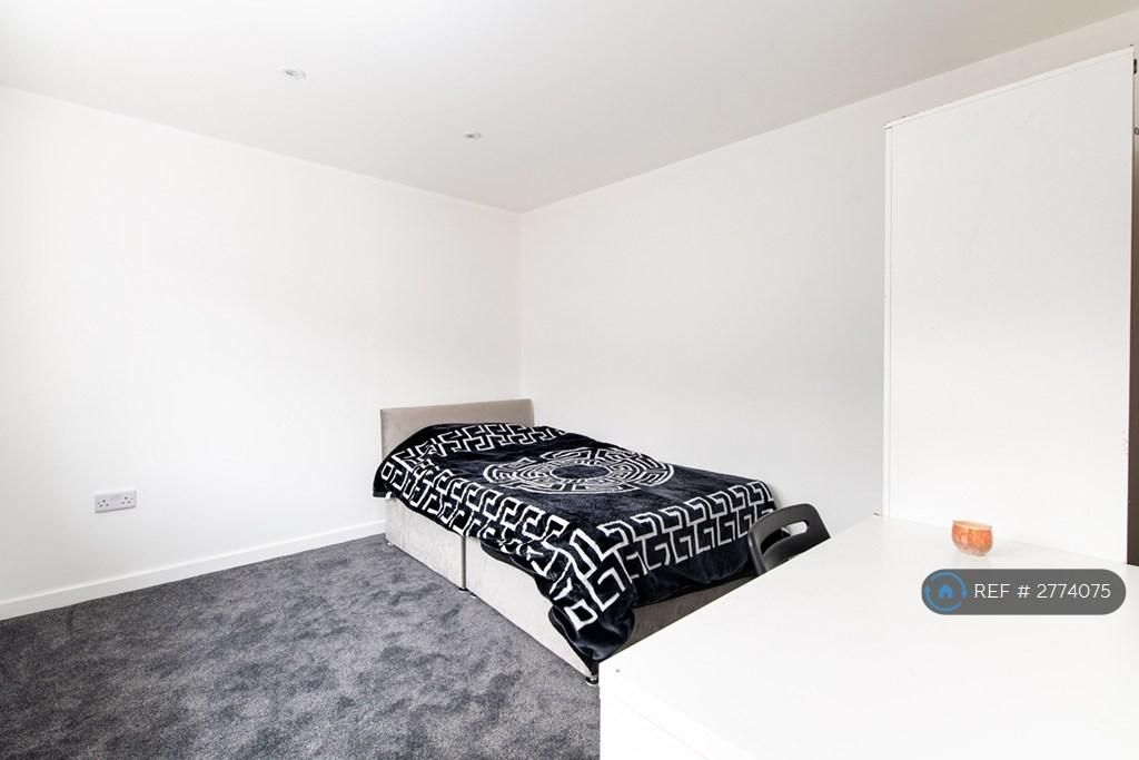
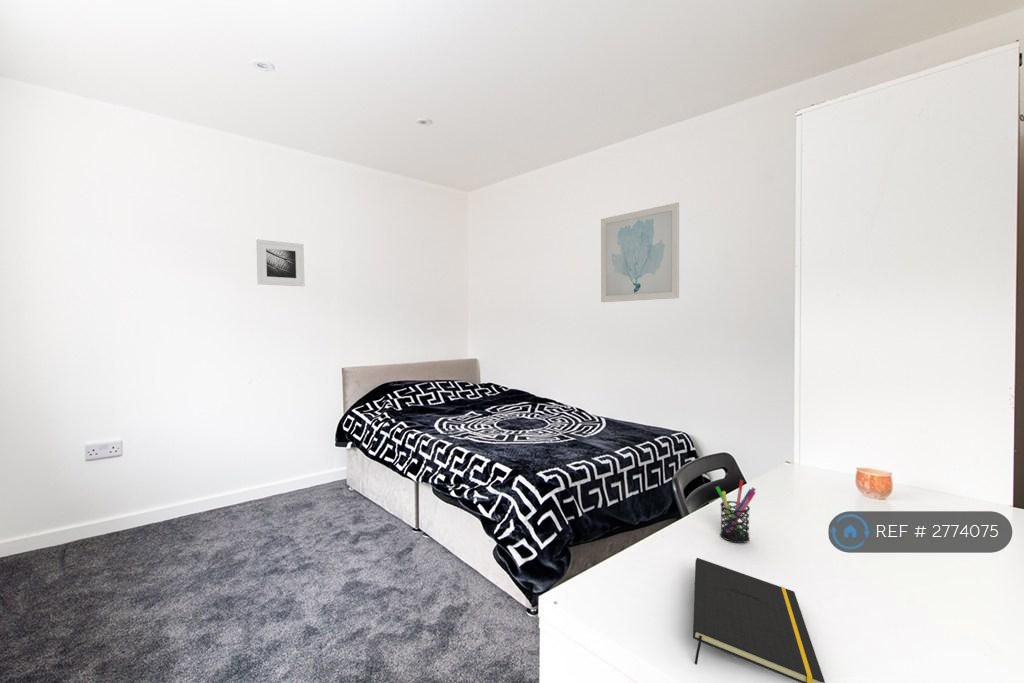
+ notepad [692,557,826,683]
+ pen holder [714,479,757,544]
+ wall art [600,202,680,303]
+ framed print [255,238,305,287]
